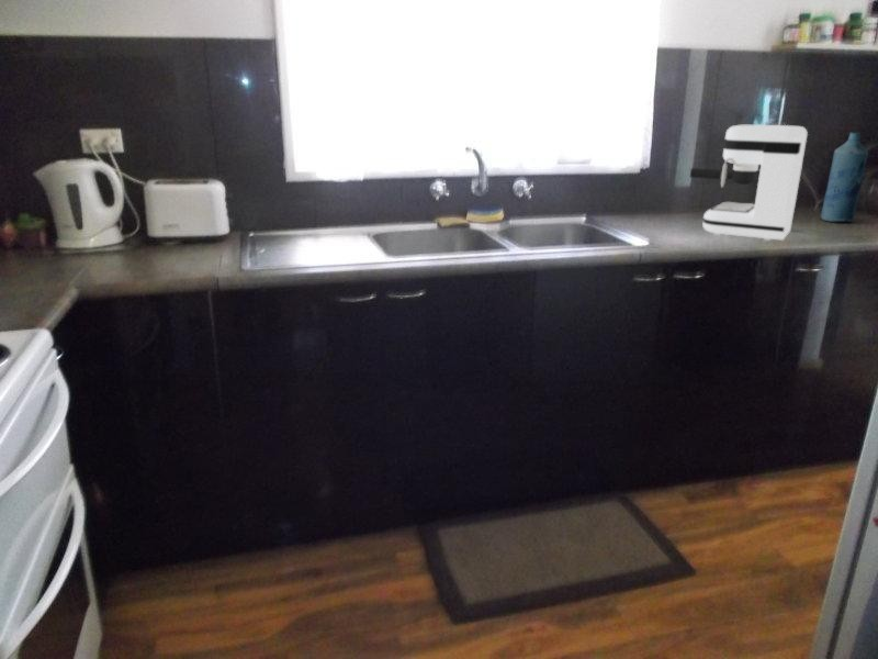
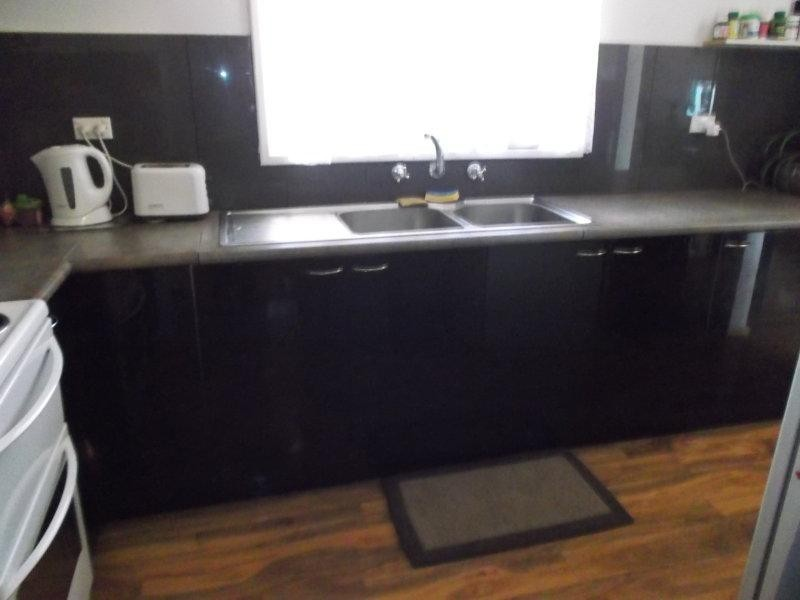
- coffee maker [689,124,809,243]
- bottle [820,131,869,223]
